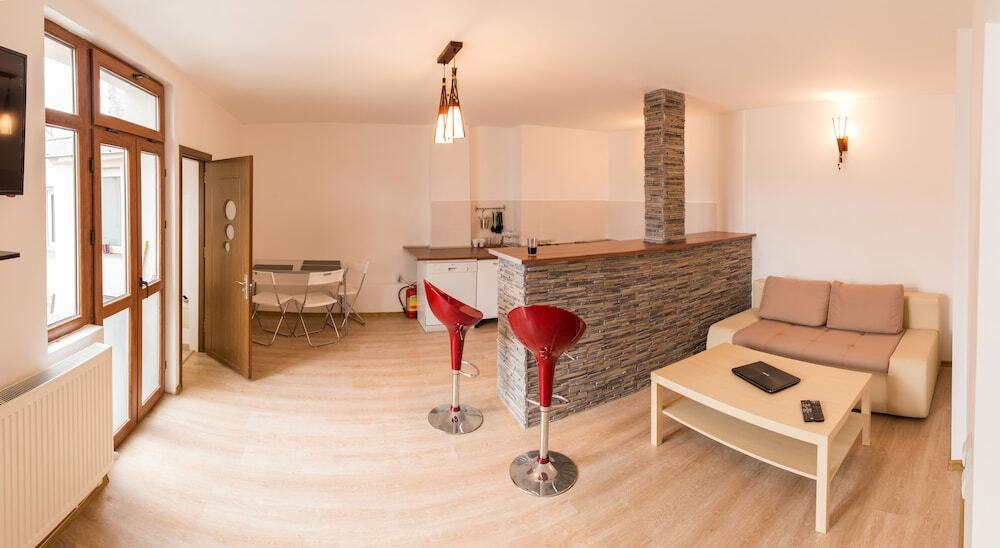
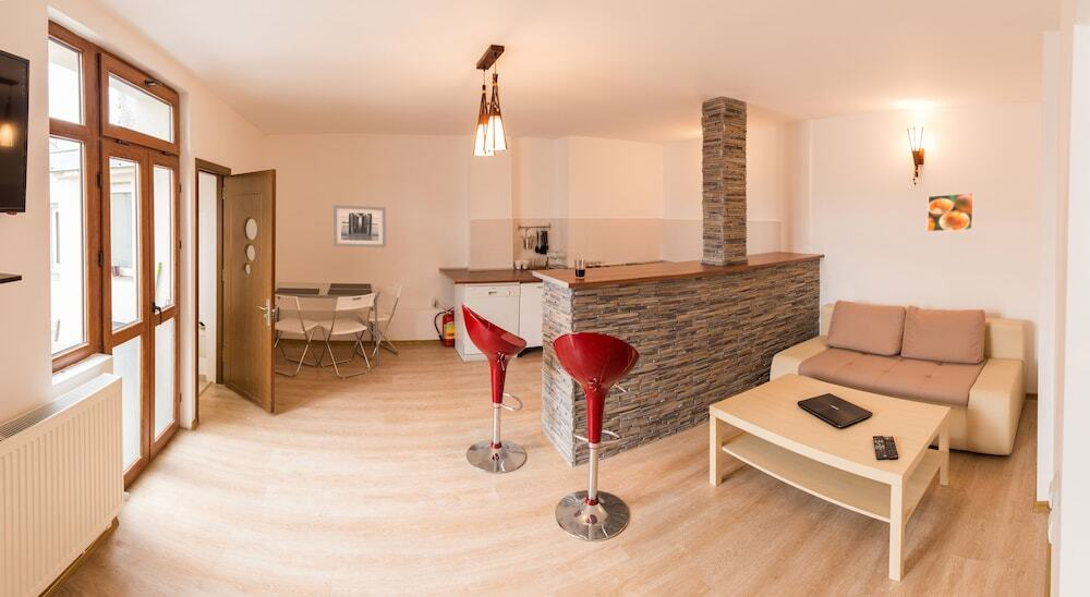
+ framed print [925,192,974,233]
+ wall art [332,204,387,248]
